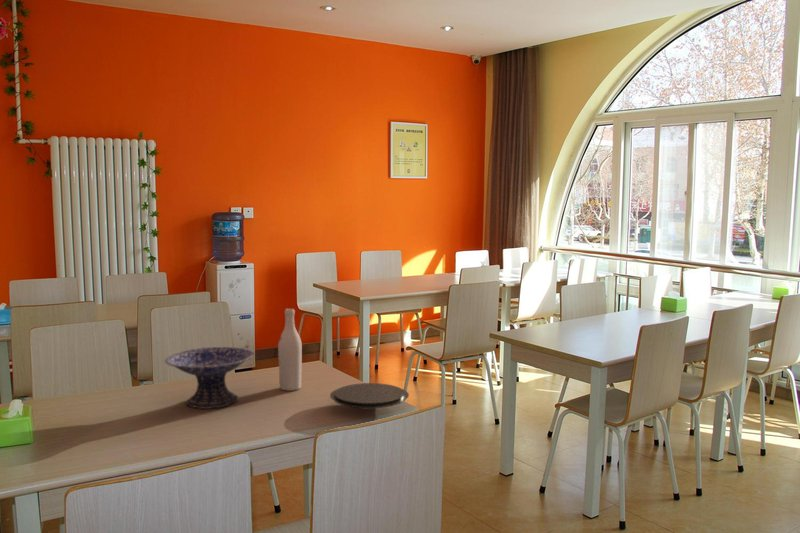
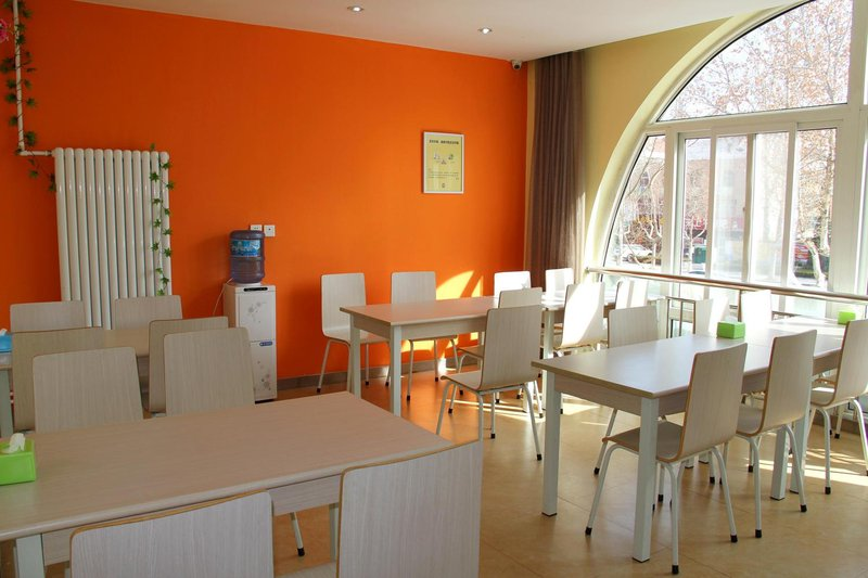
- wine bottle [277,308,303,392]
- plate [329,382,410,410]
- decorative bowl [164,346,255,409]
